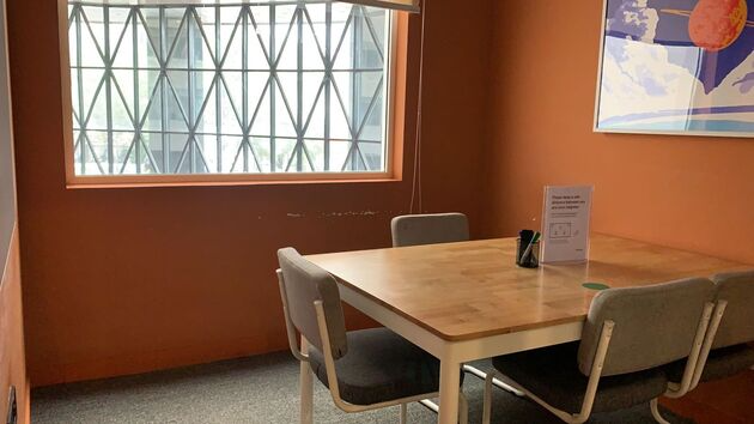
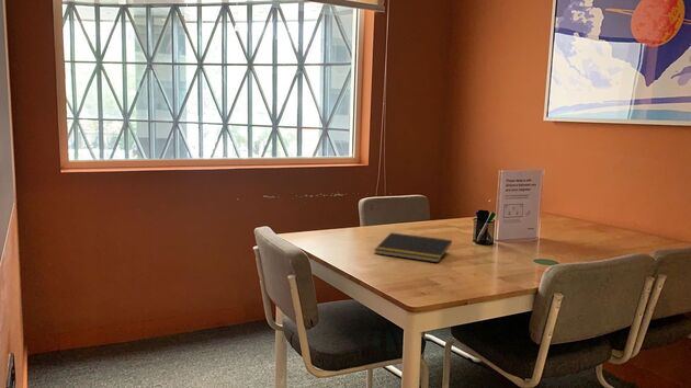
+ notepad [373,231,453,263]
